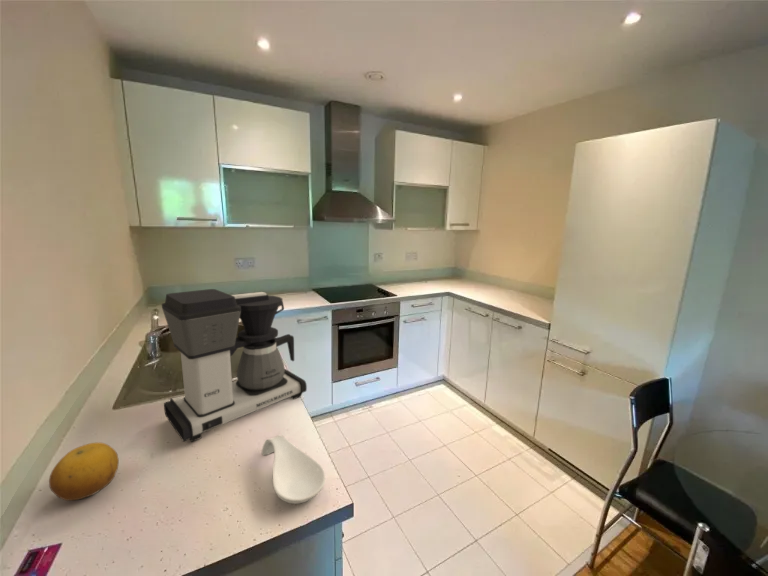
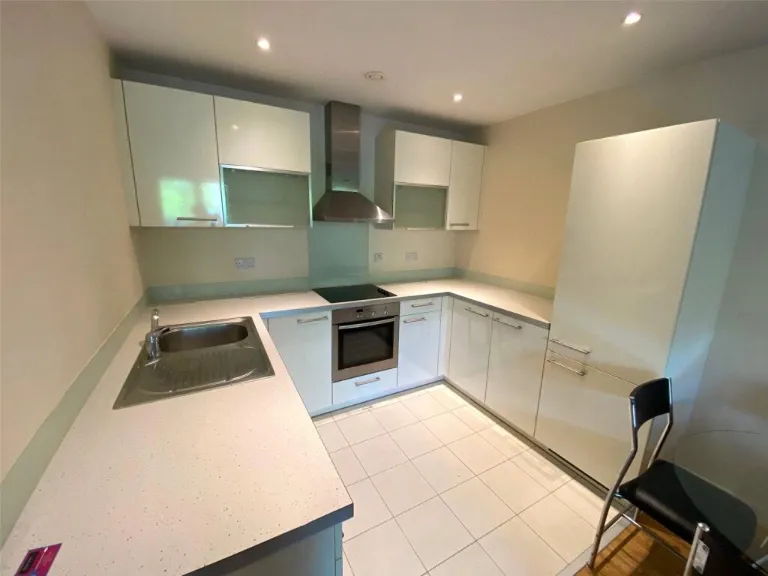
- spoon rest [261,434,326,505]
- fruit [48,441,120,502]
- coffee maker [161,288,308,443]
